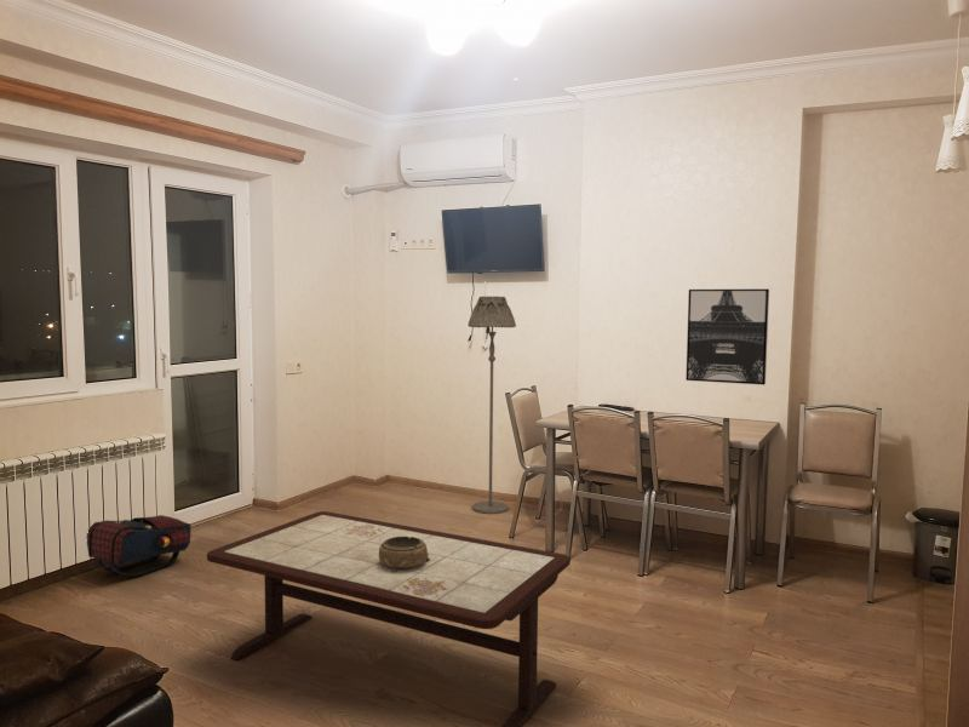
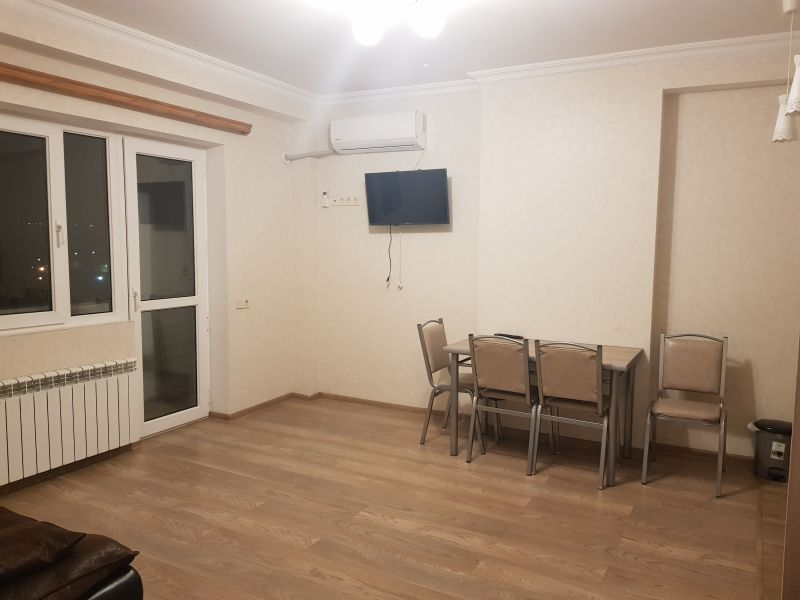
- wall art [684,288,770,387]
- satchel [86,514,193,577]
- decorative bowl [379,537,430,572]
- coffee table [206,510,572,727]
- floor lamp [468,296,517,515]
